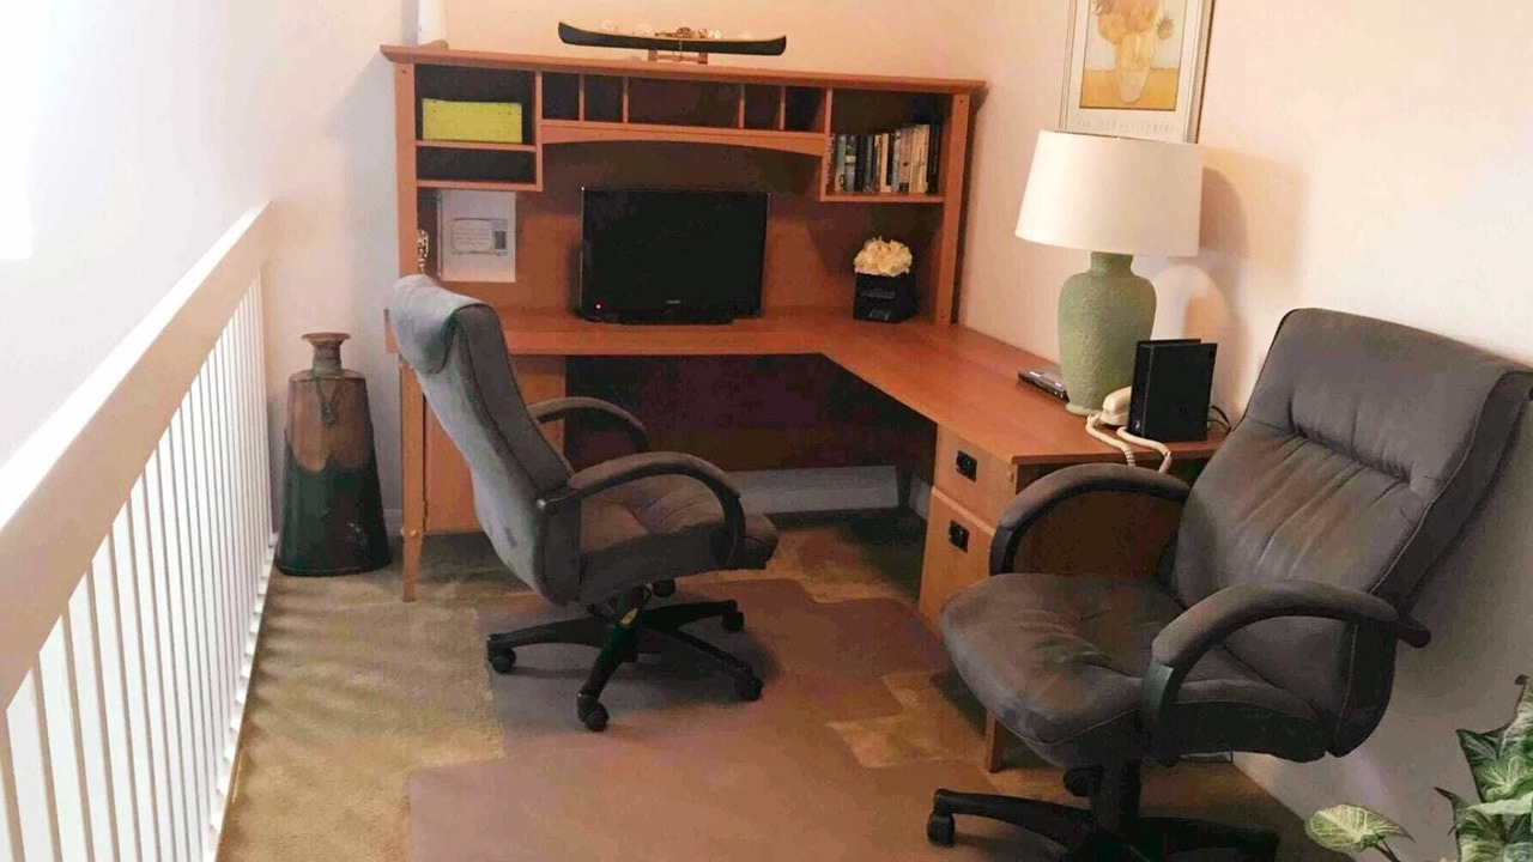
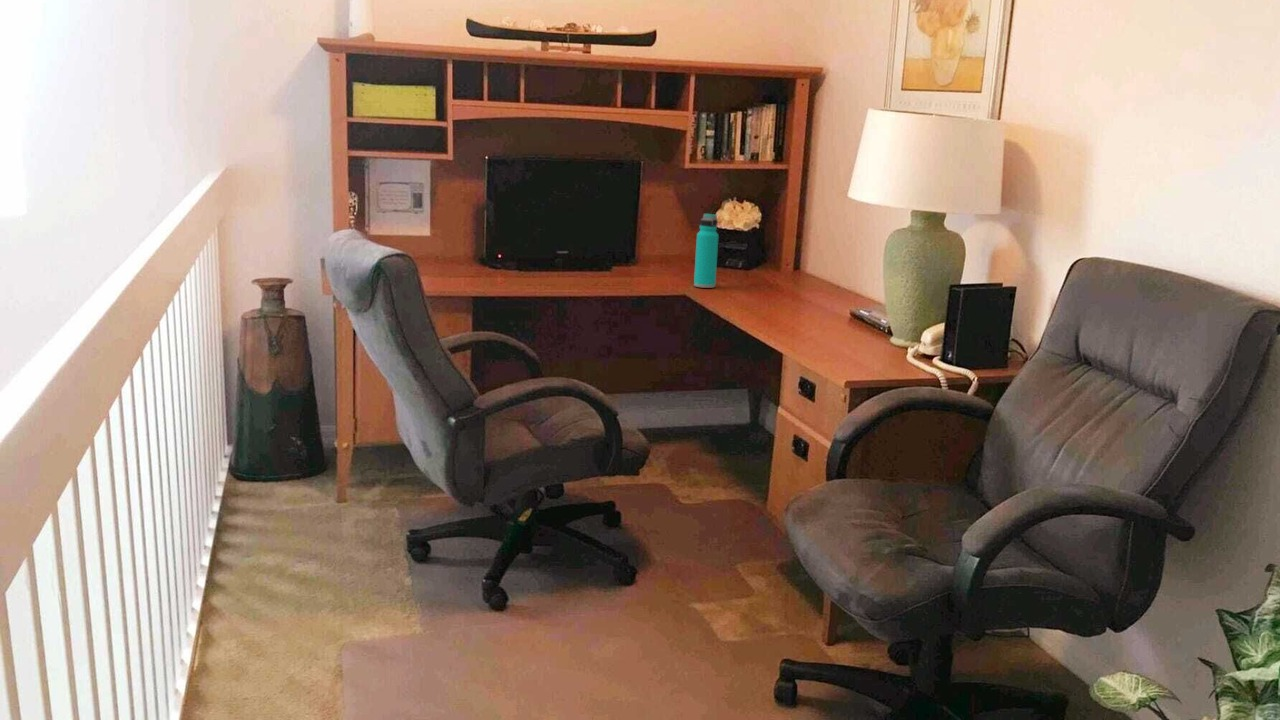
+ water bottle [693,212,720,289]
